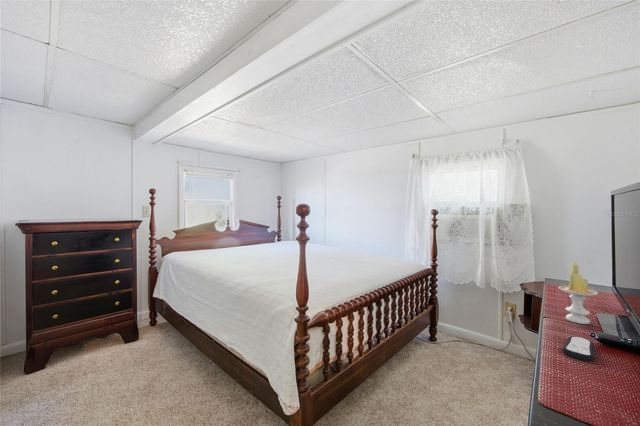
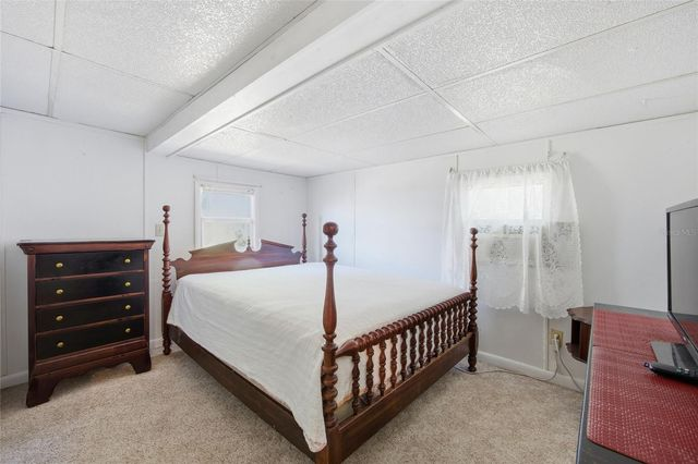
- candle [557,262,599,325]
- remote control [561,335,595,362]
